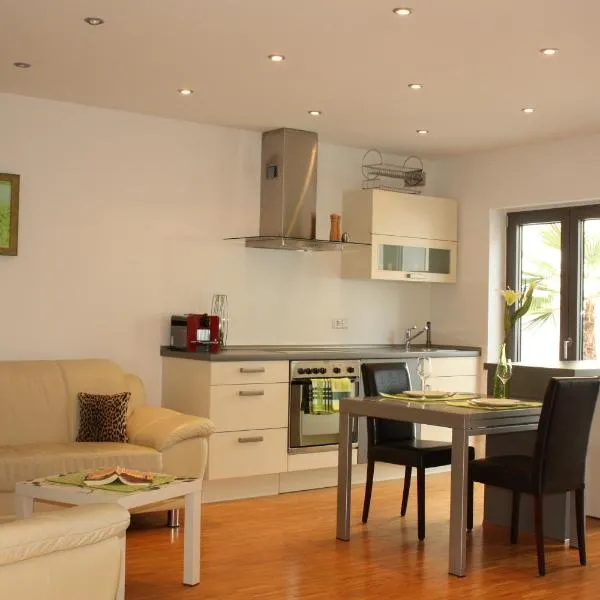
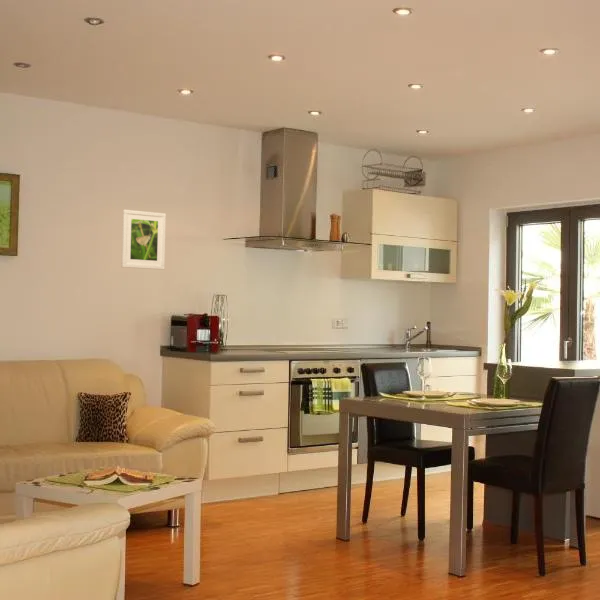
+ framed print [120,209,167,271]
